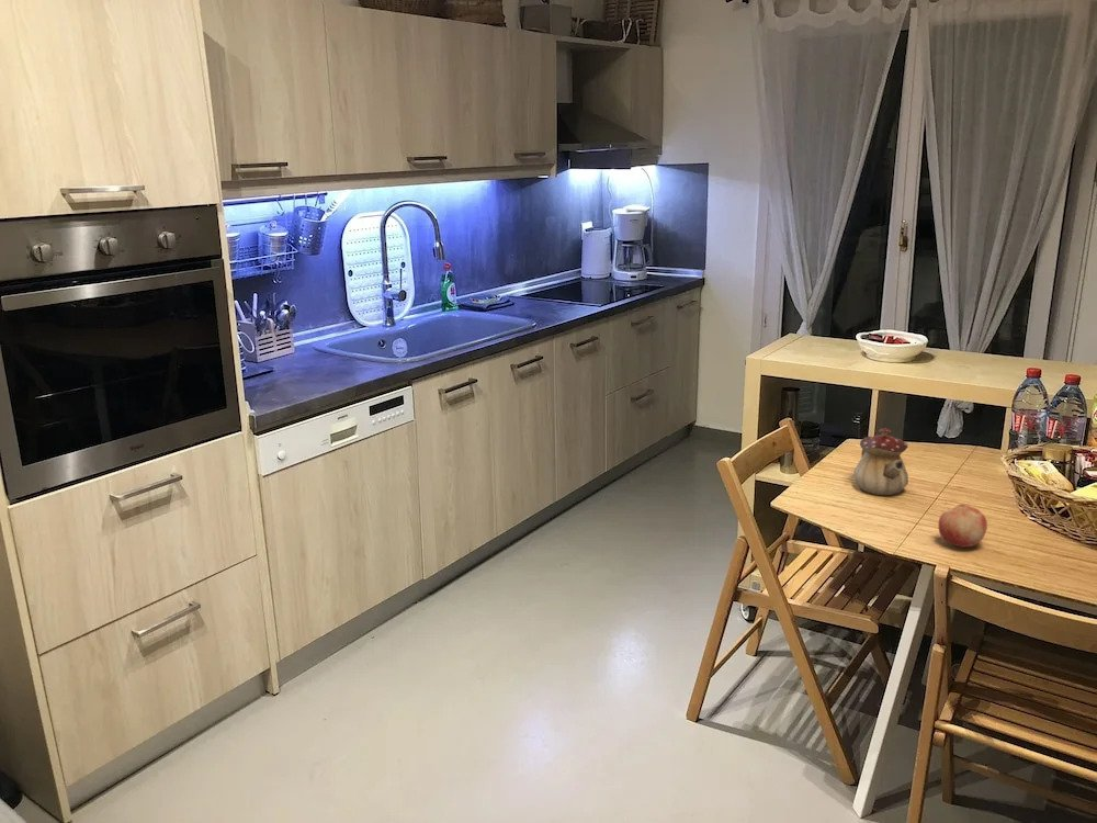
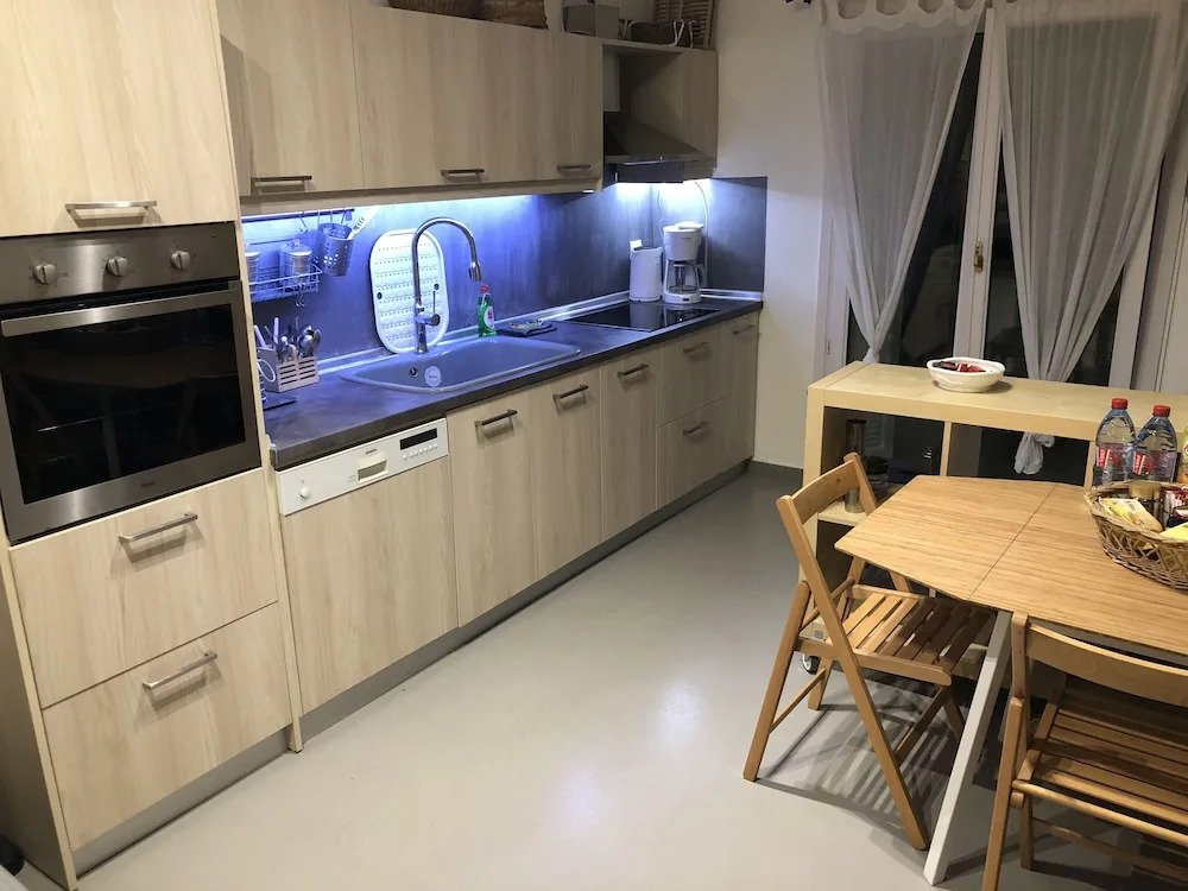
- fruit [937,504,988,548]
- teapot [852,427,909,496]
